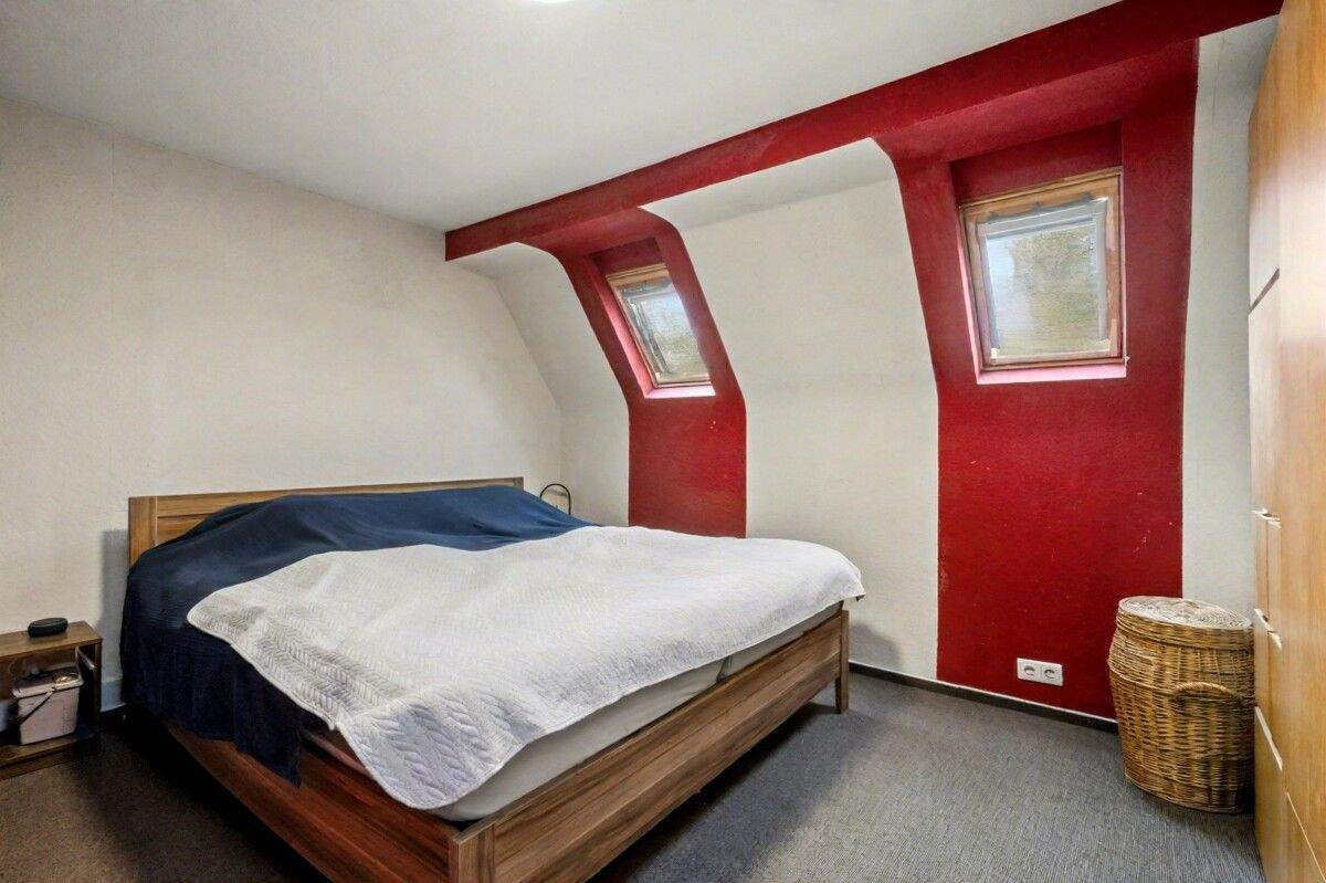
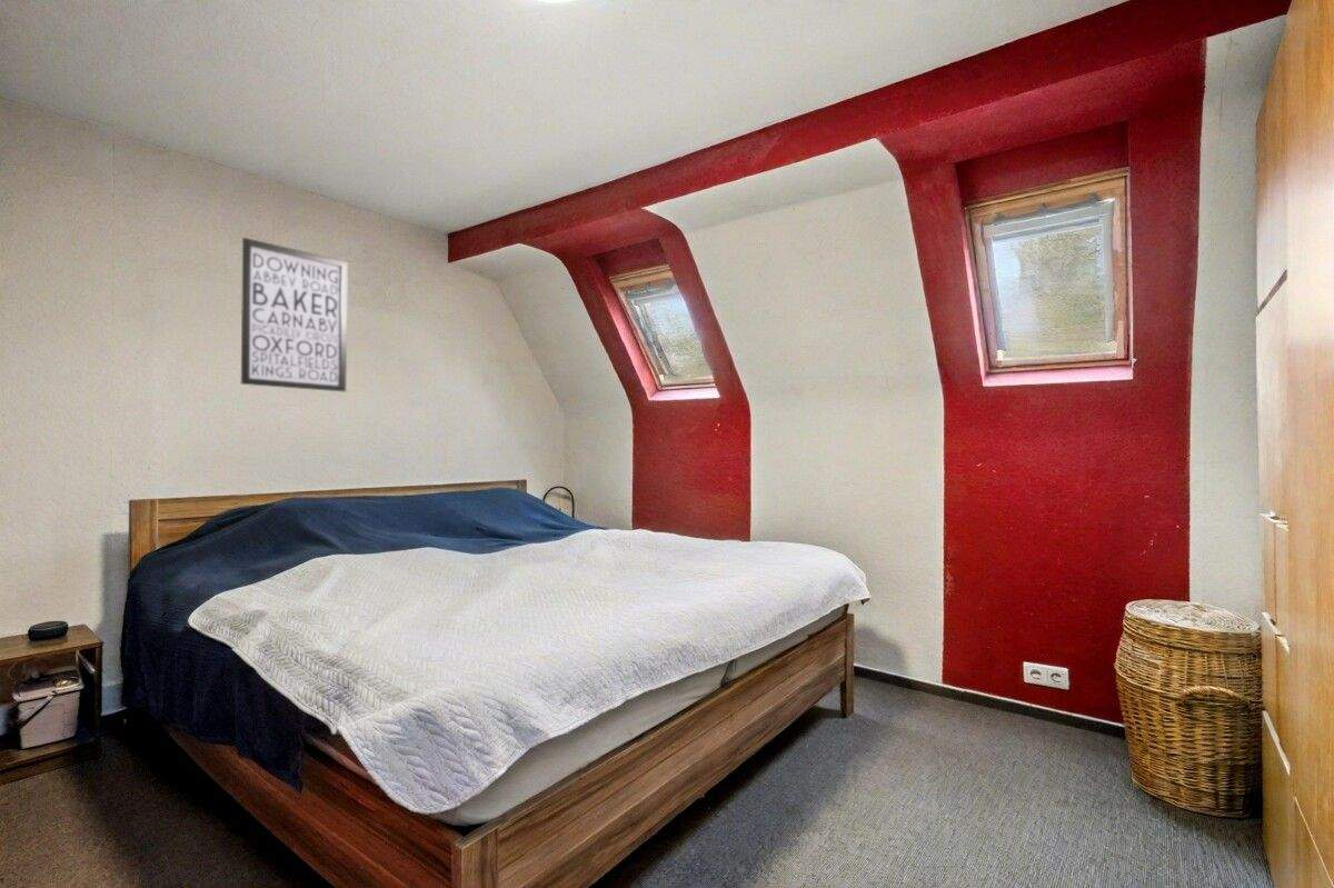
+ wall art [240,237,348,393]
